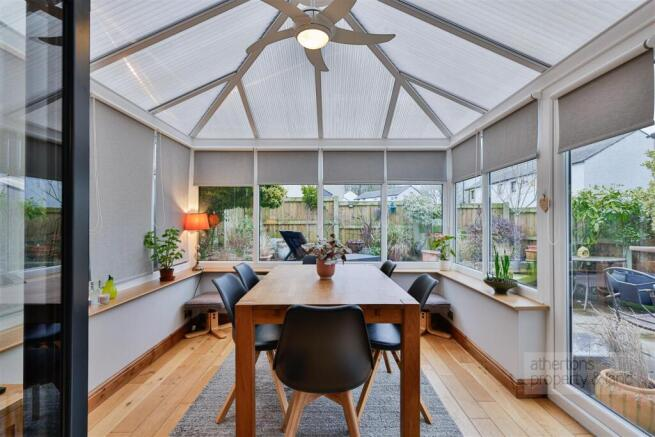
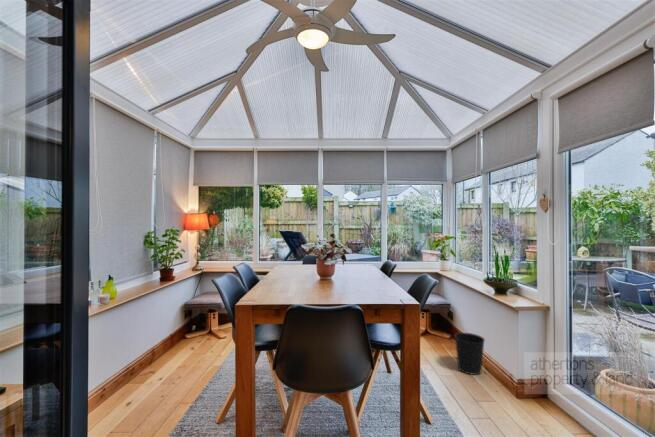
+ wastebasket [454,332,486,376]
